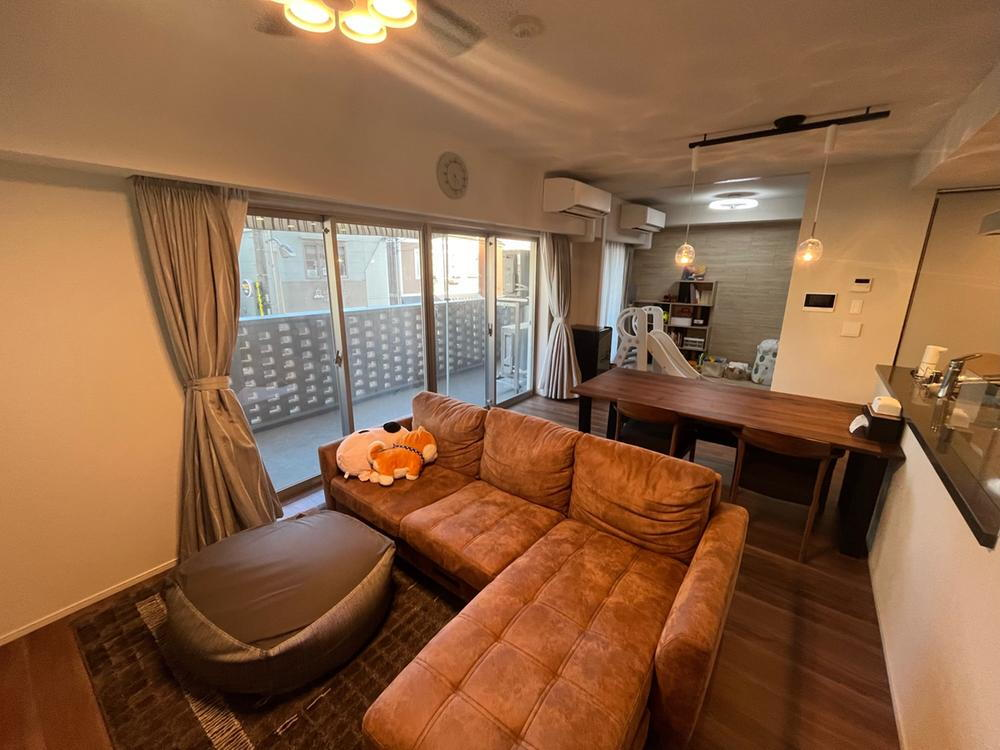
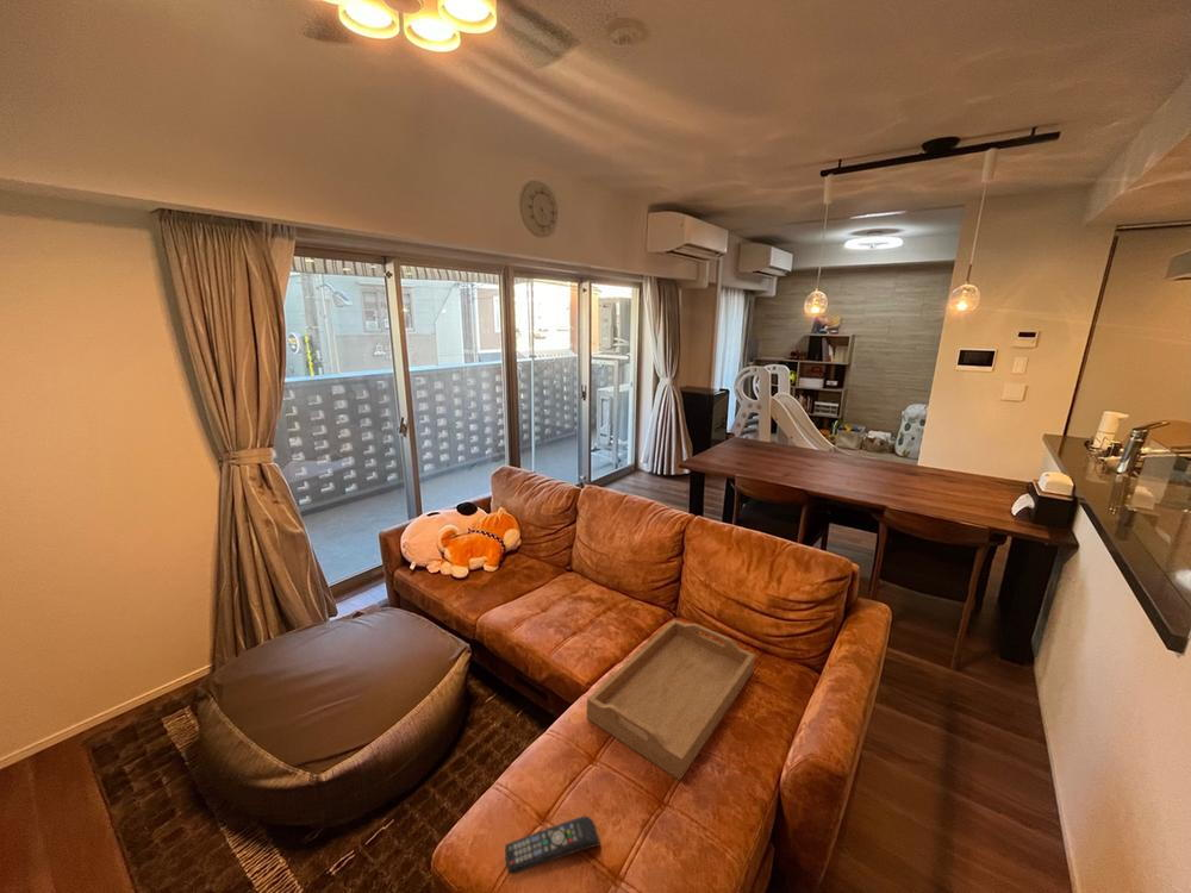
+ serving tray [586,618,756,781]
+ remote control [504,814,601,876]
